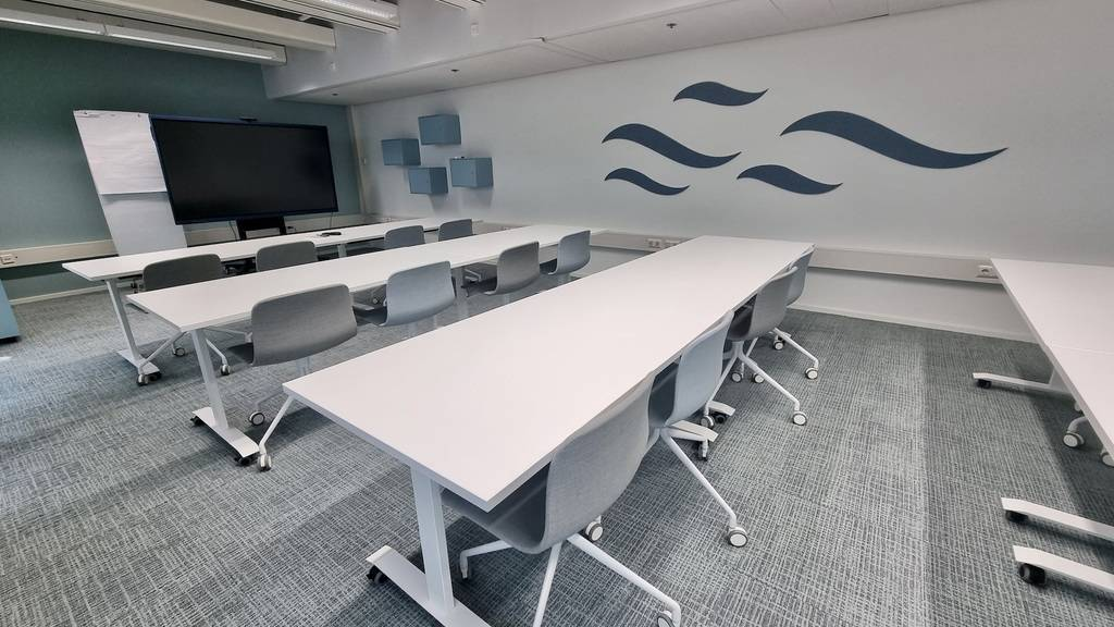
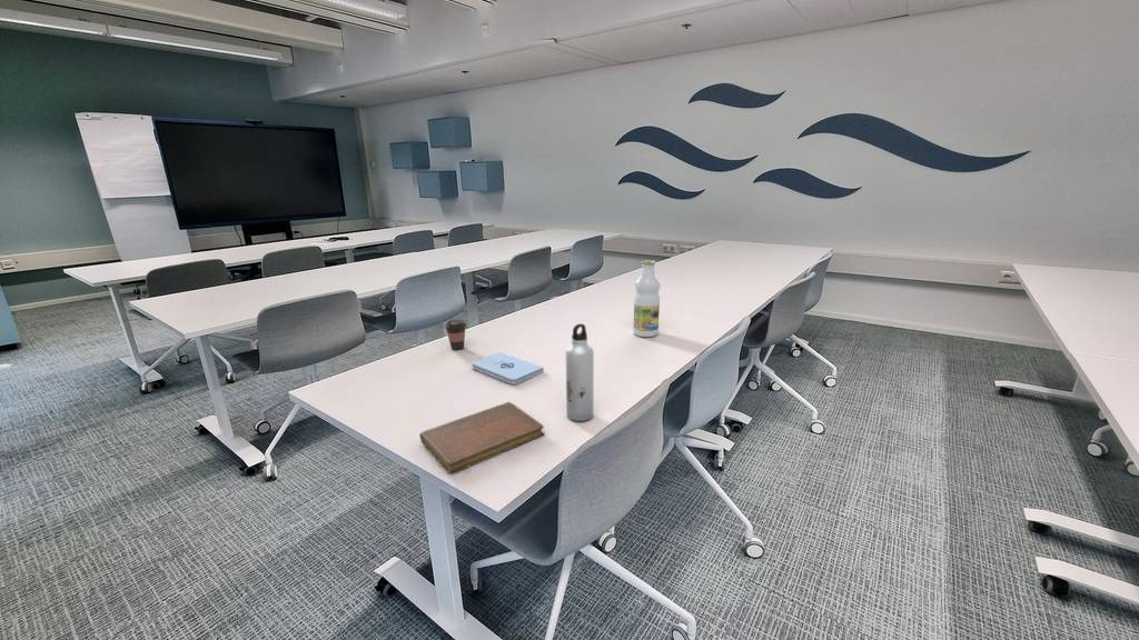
+ notebook [419,401,545,474]
+ notepad [471,351,545,386]
+ water bottle [565,322,595,422]
+ bottle [633,259,661,338]
+ coffee cup [444,319,467,351]
